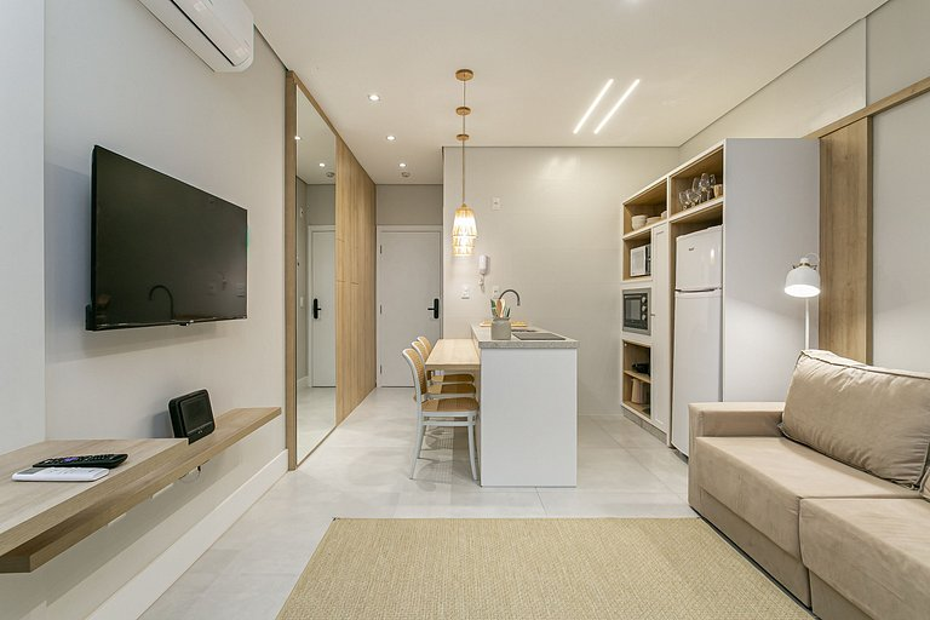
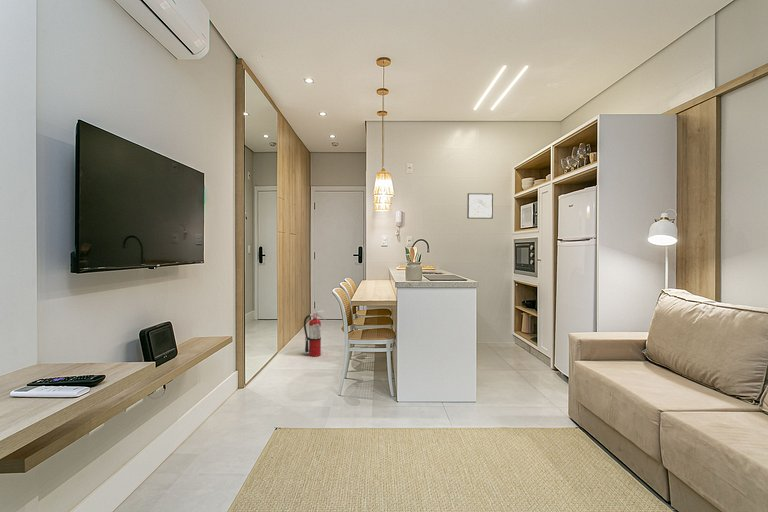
+ wall art [466,192,494,220]
+ fire extinguisher [303,309,327,358]
